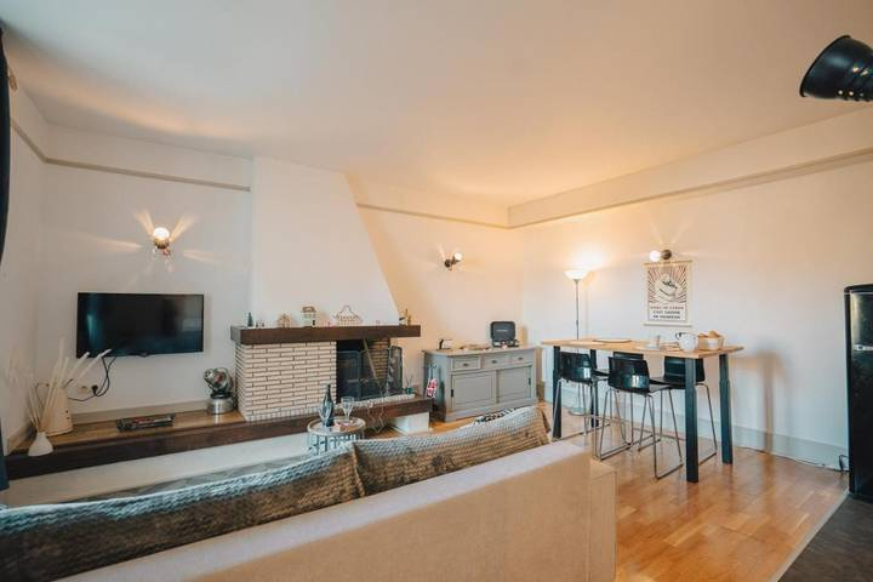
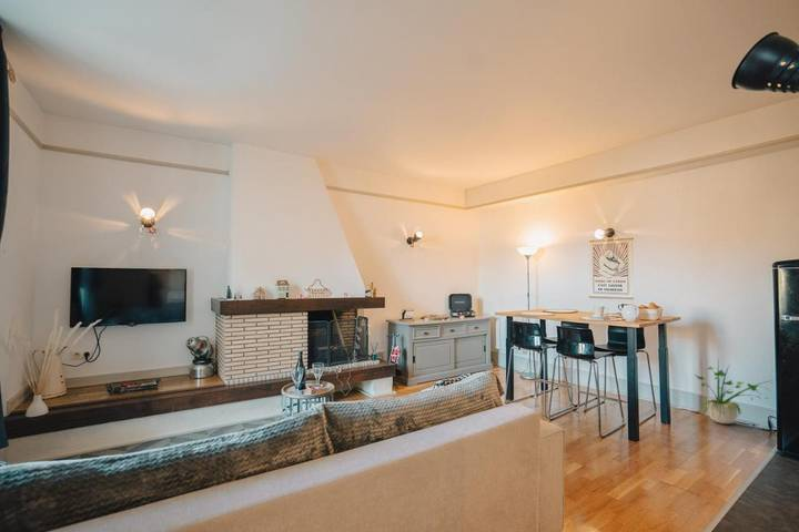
+ potted plant [694,360,776,424]
